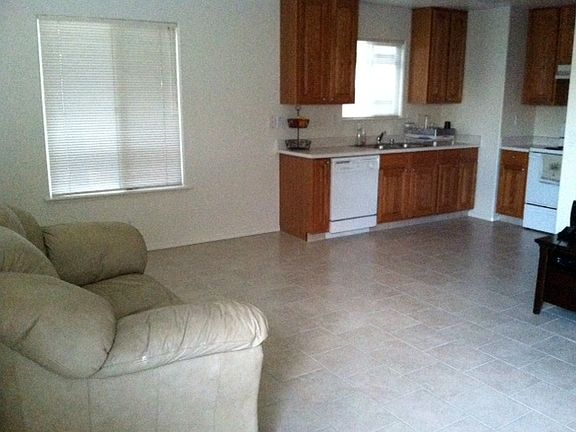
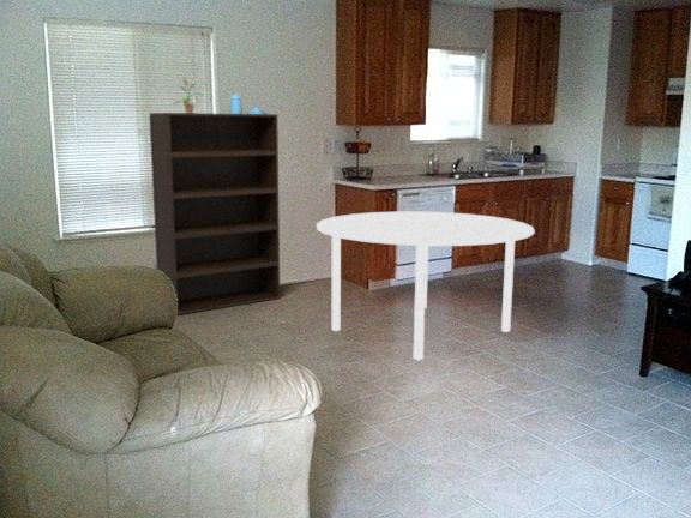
+ decorative vase [229,92,268,114]
+ dining table [316,211,536,361]
+ potted plant [172,74,203,113]
+ bookshelf [149,112,281,315]
